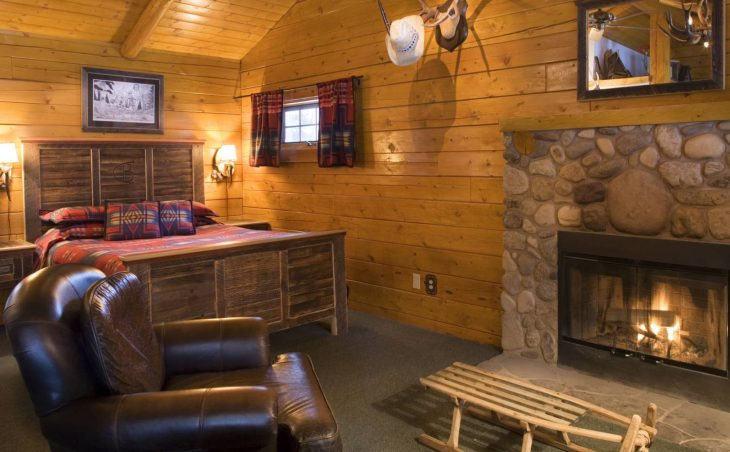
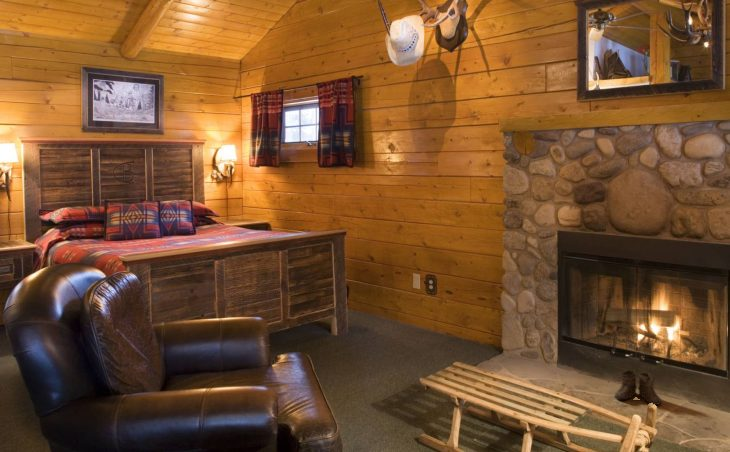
+ boots [614,369,662,406]
